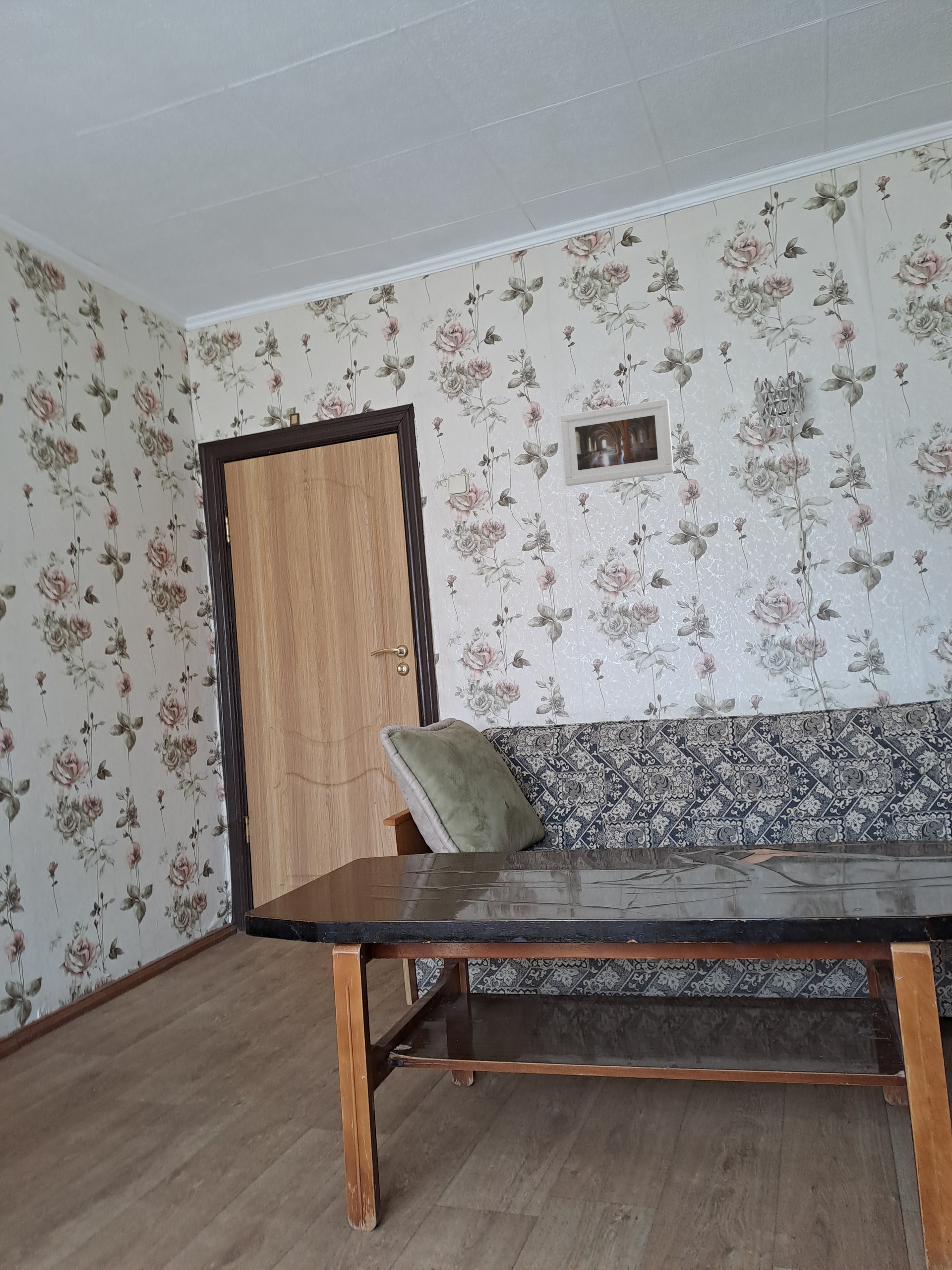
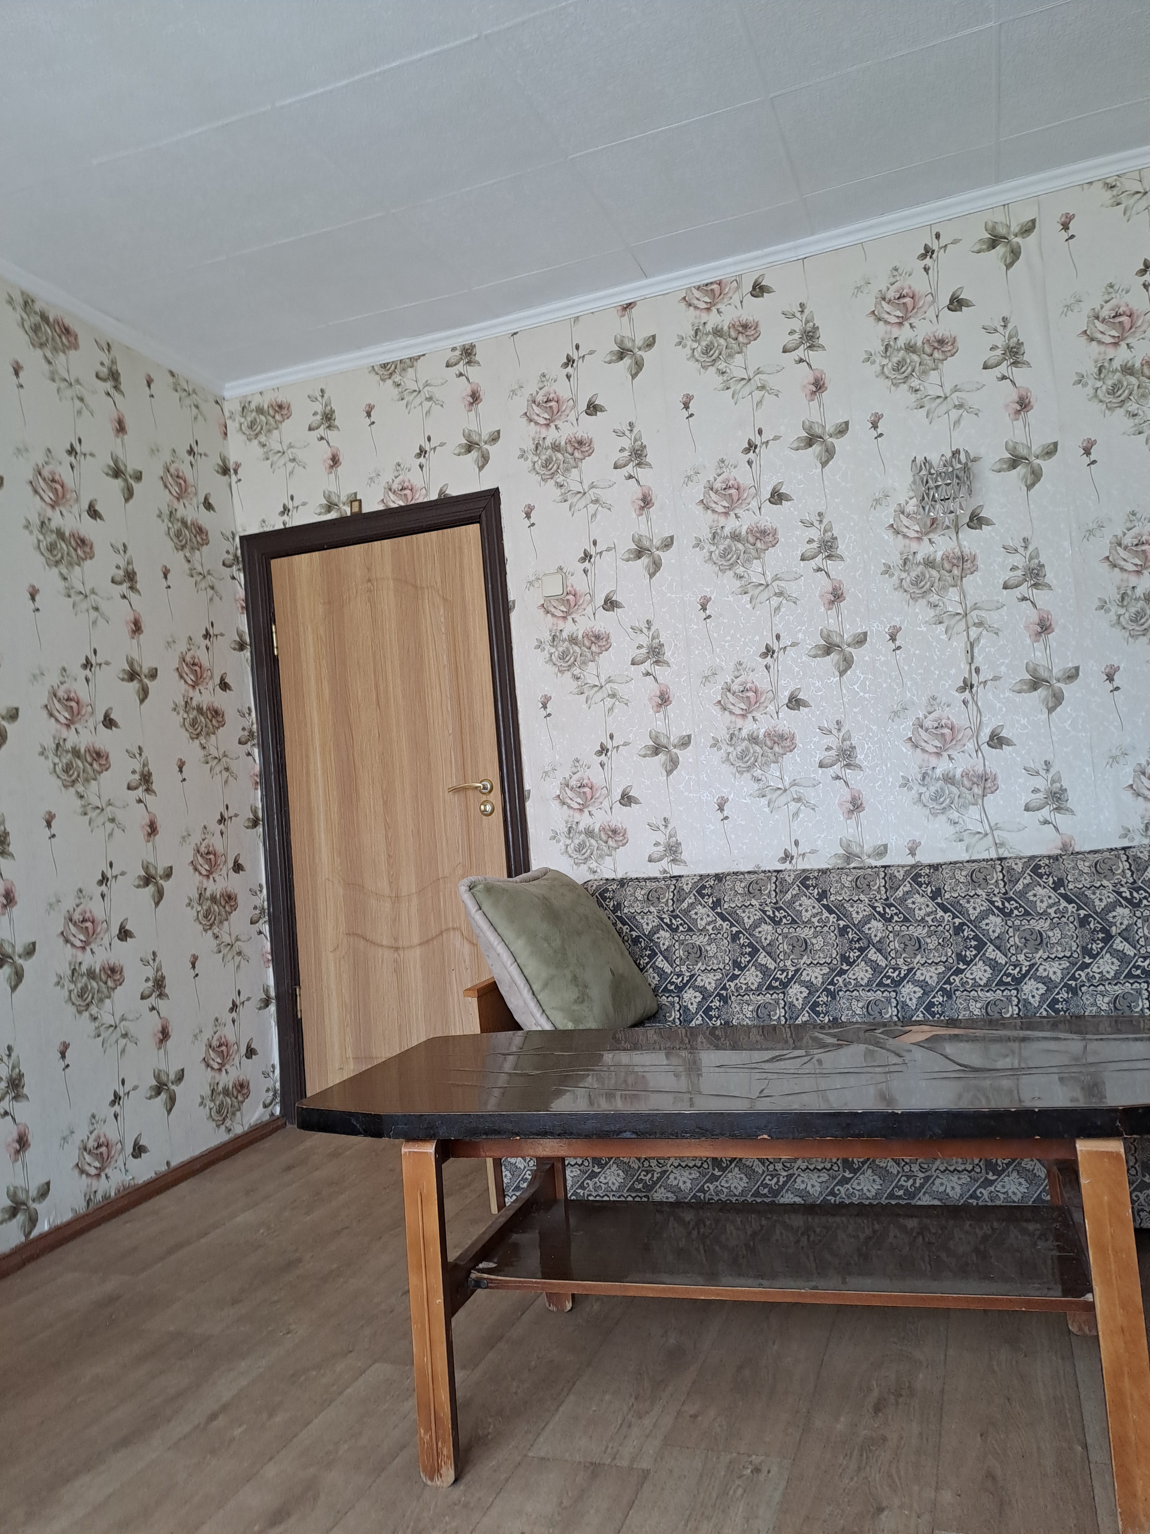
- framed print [560,398,674,487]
